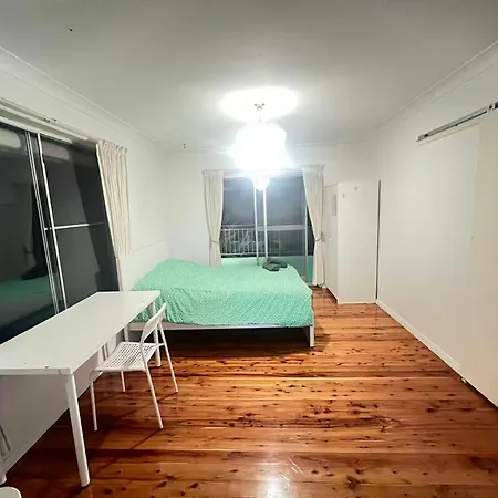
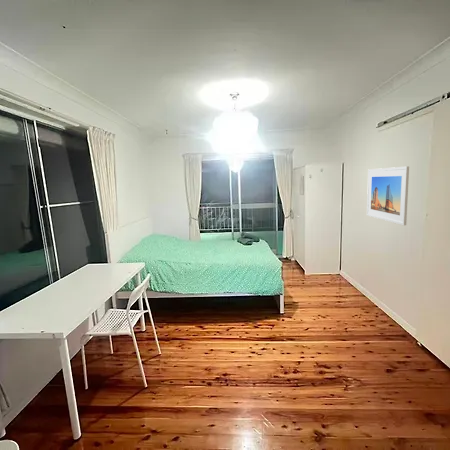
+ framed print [366,165,410,226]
